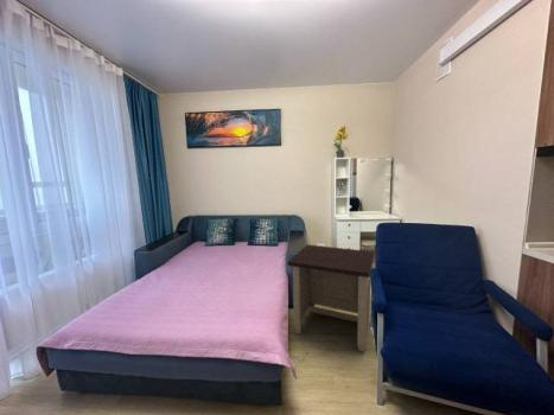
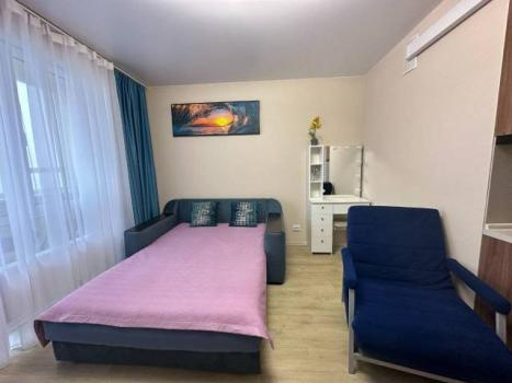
- nightstand [286,243,376,353]
